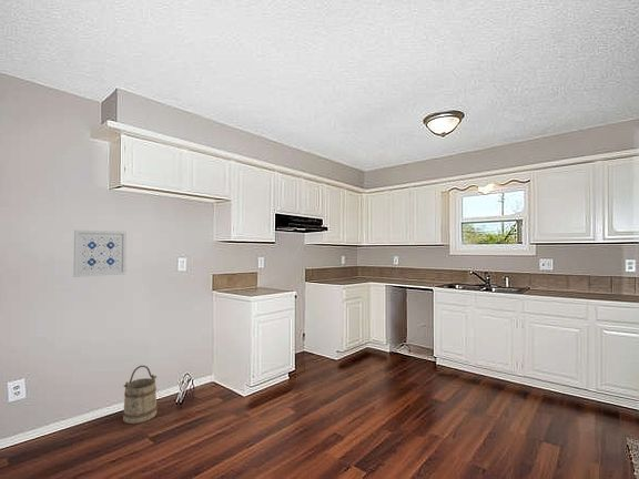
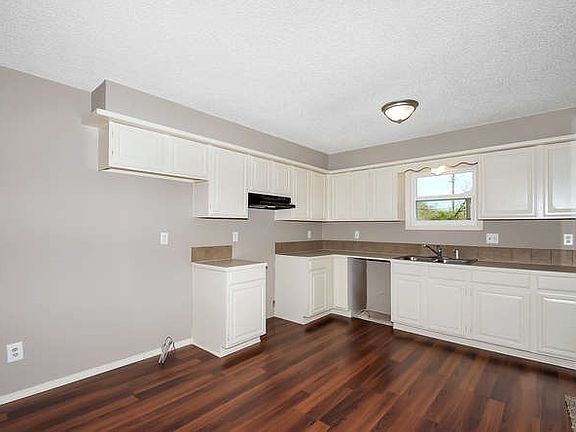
- bucket [122,365,159,425]
- wall art [72,230,128,278]
